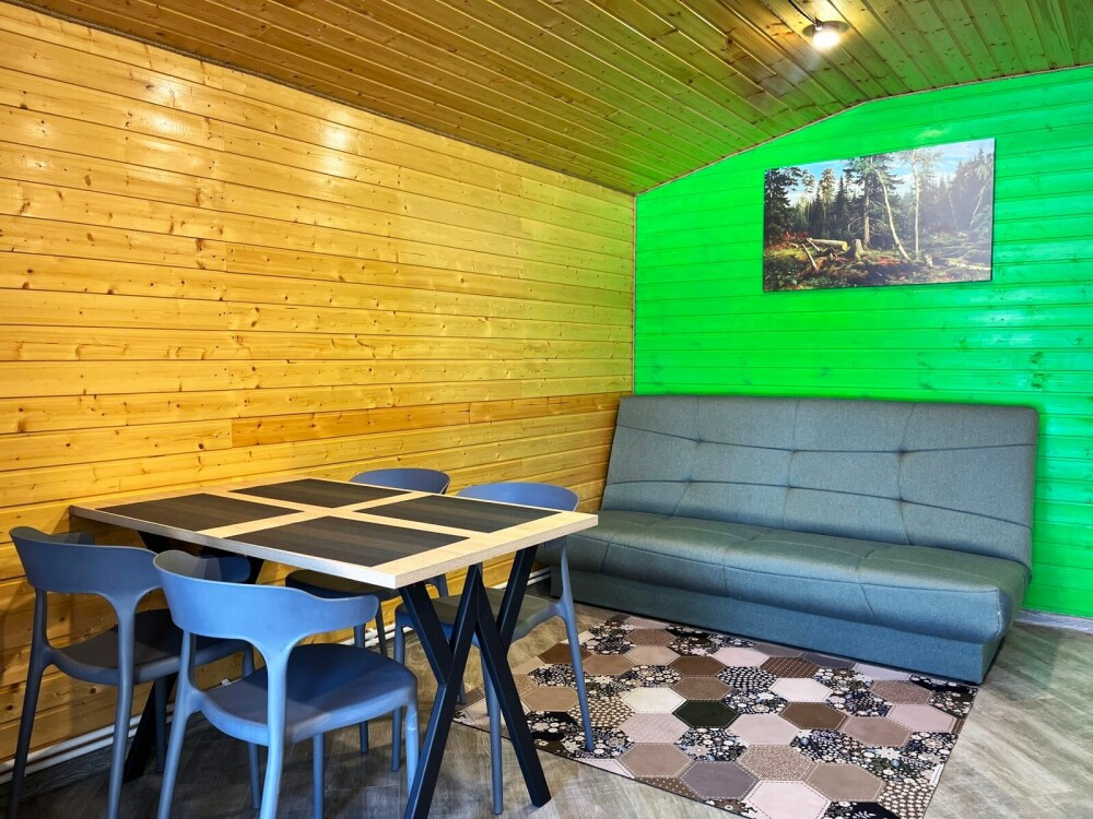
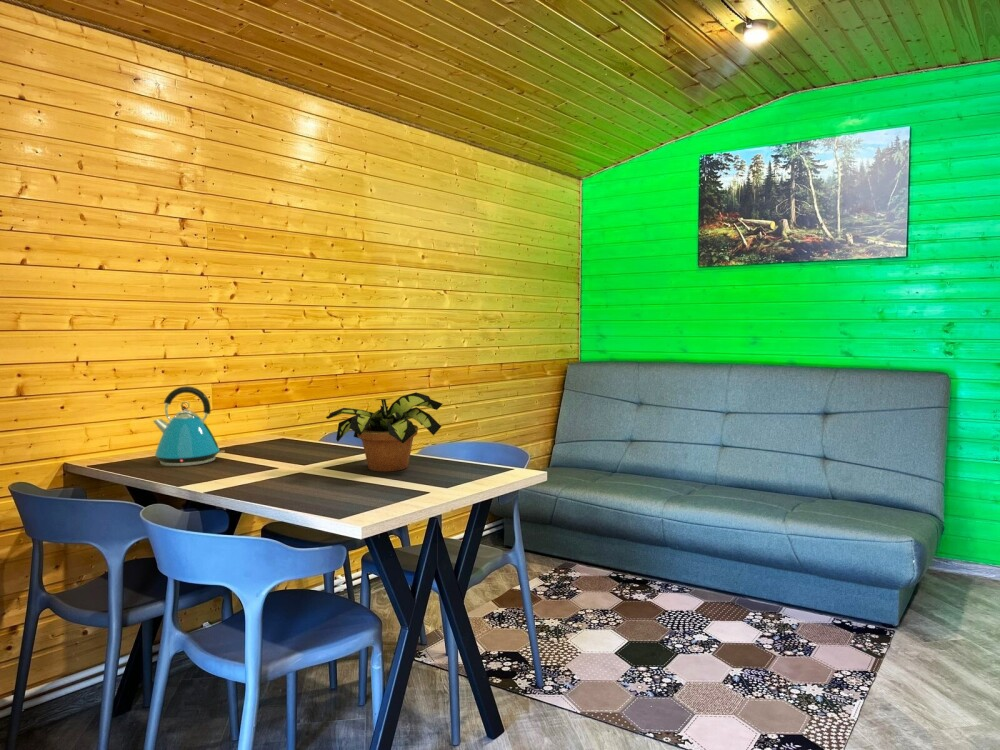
+ kettle [152,385,226,467]
+ flower pot [325,391,443,472]
